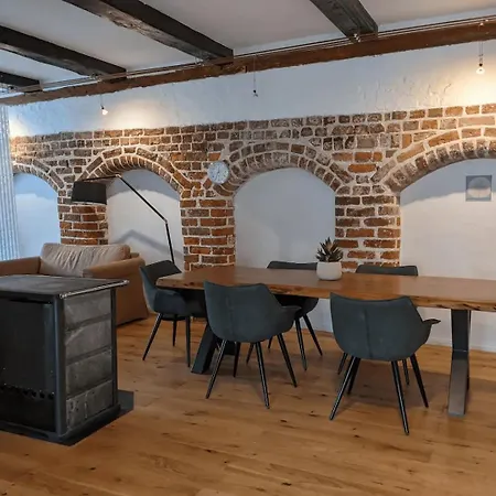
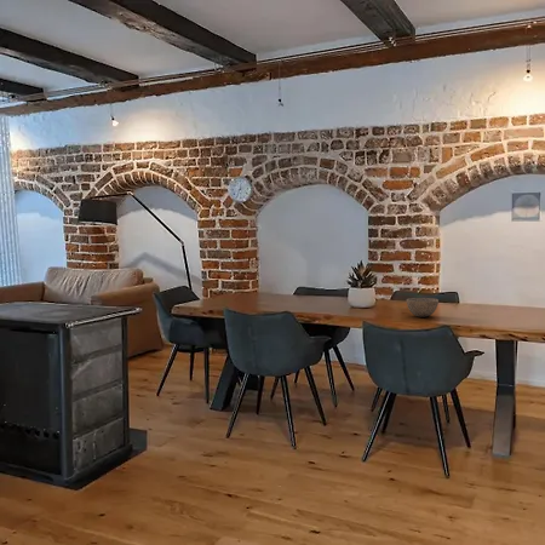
+ bowl [406,297,440,319]
